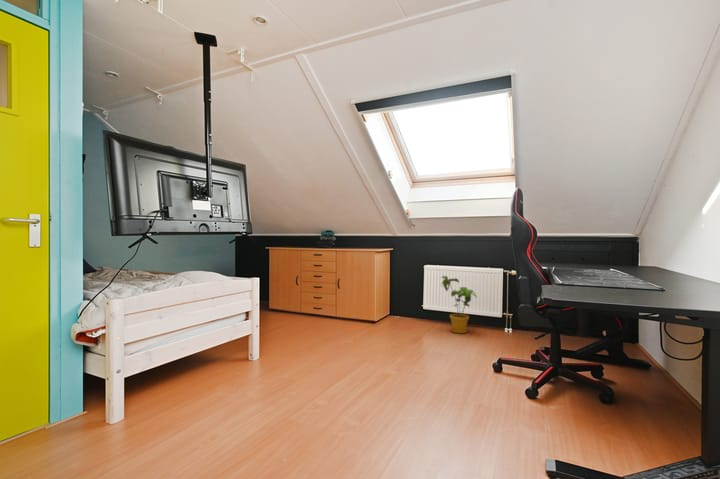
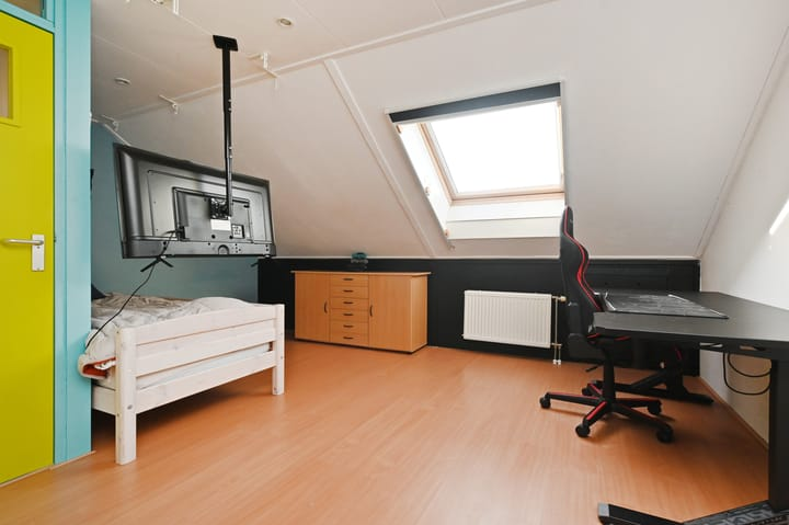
- house plant [440,275,478,334]
